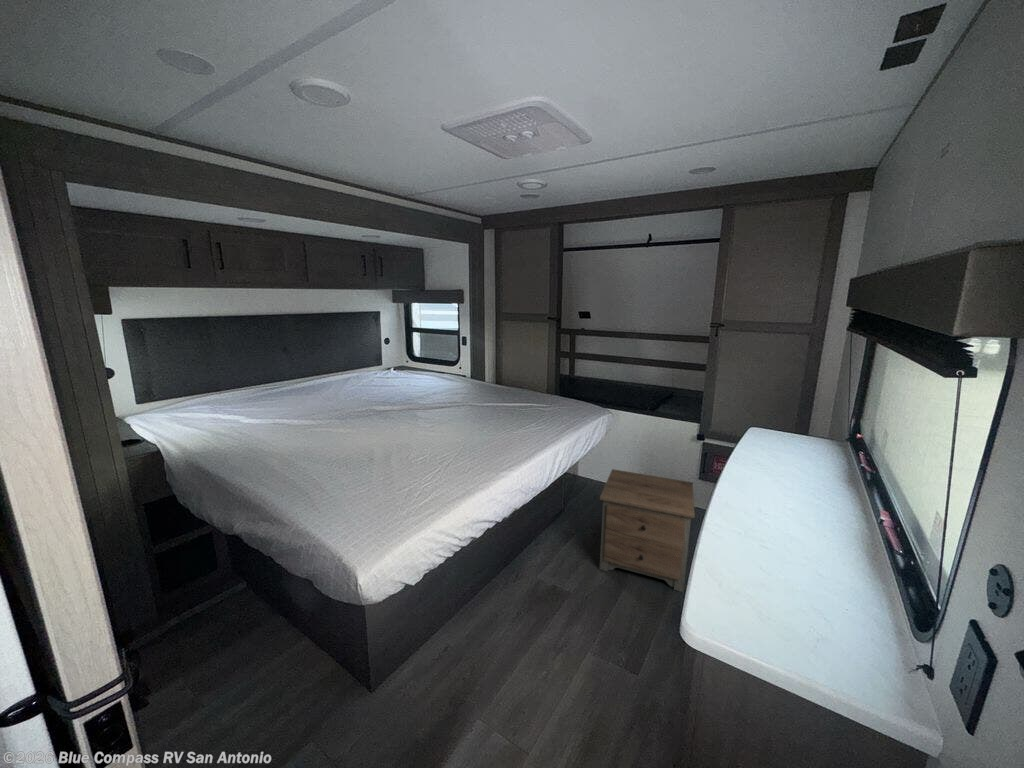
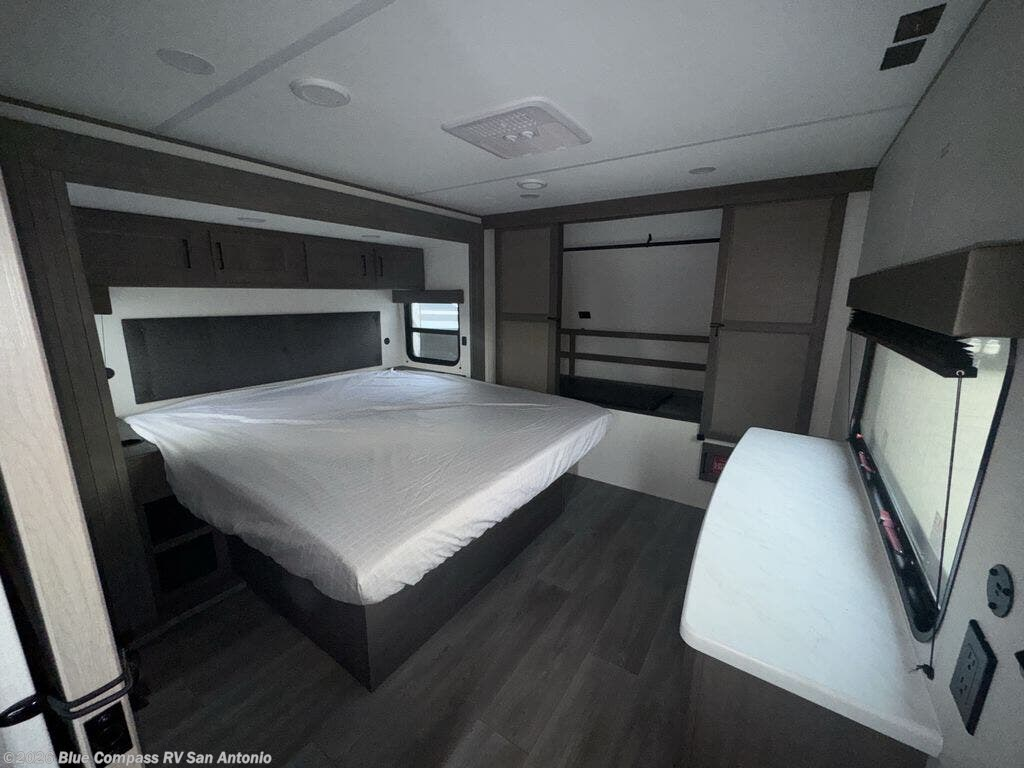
- nightstand [599,468,696,593]
